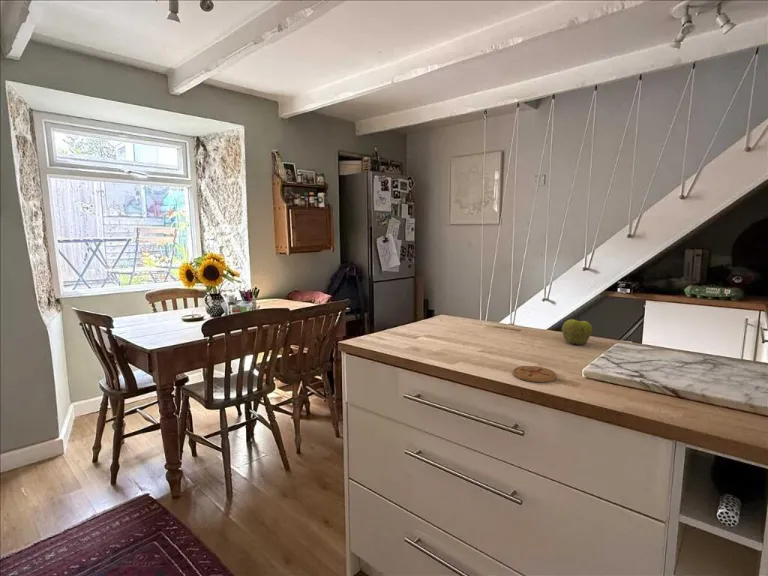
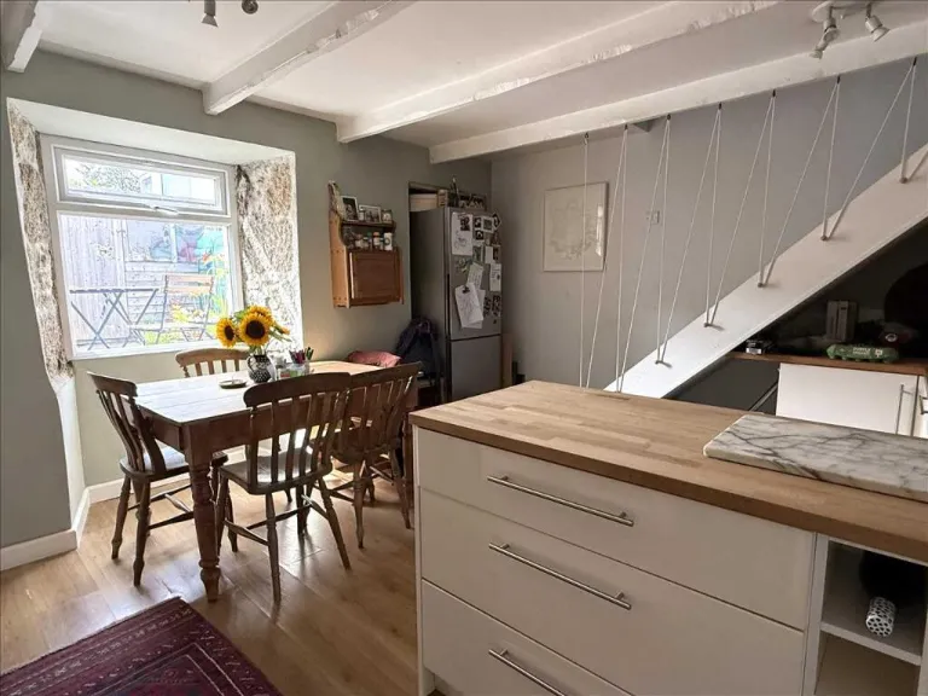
- apple [561,316,593,346]
- coaster [512,365,558,383]
